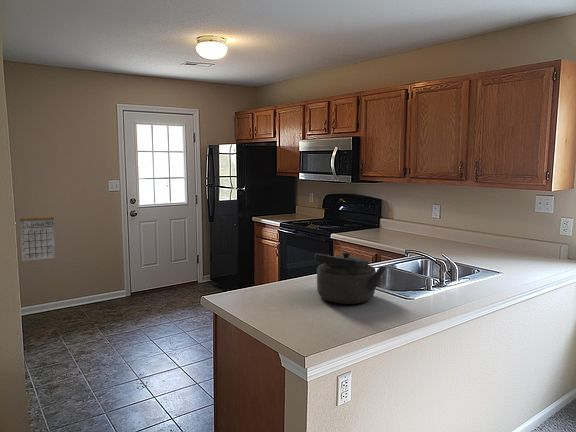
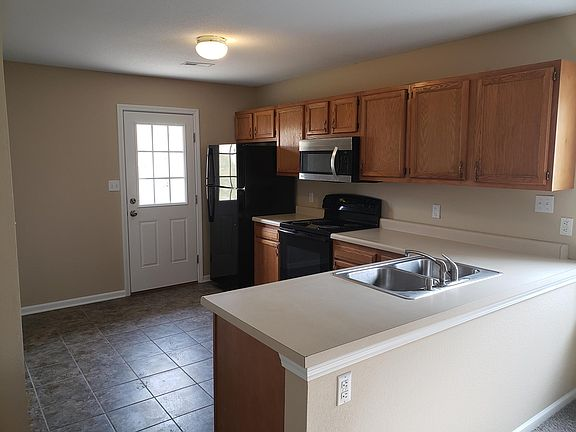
- kettle [314,251,387,305]
- calendar [19,211,56,262]
